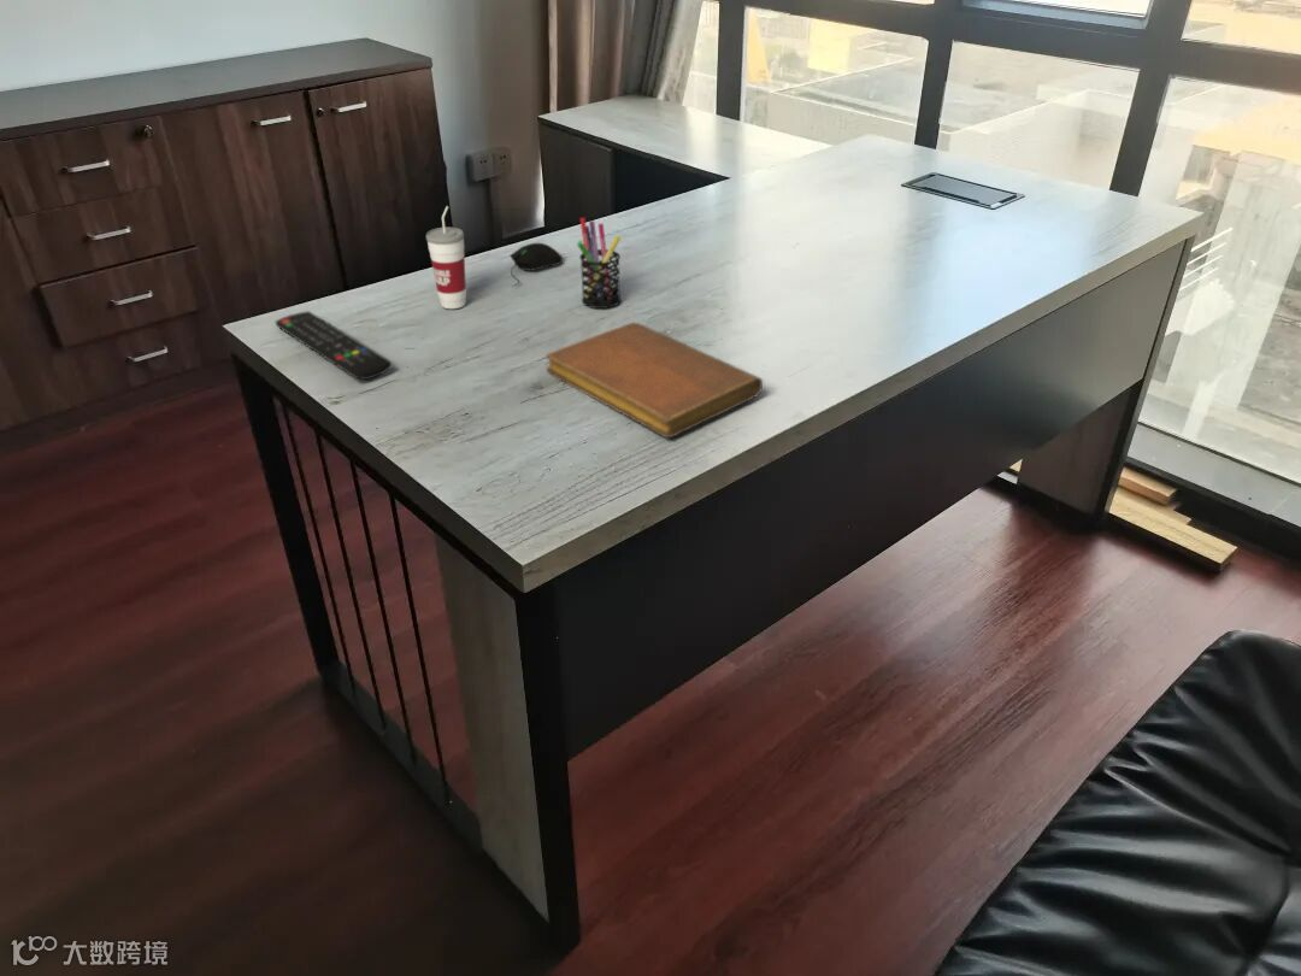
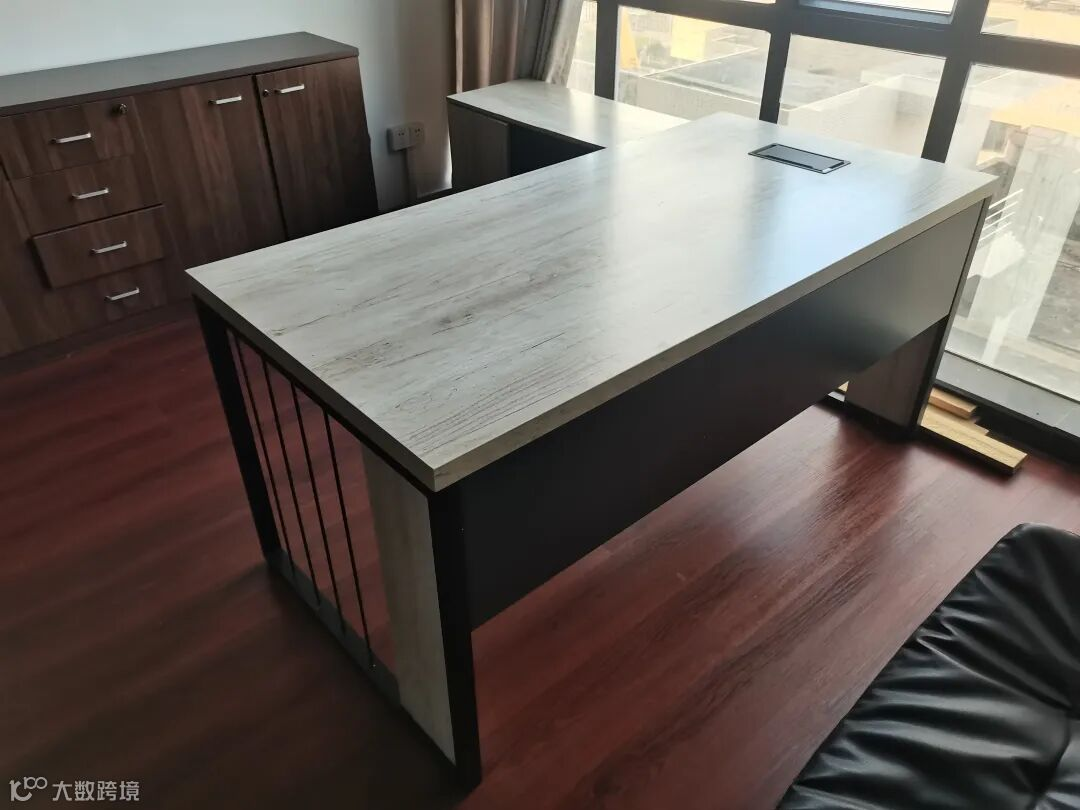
- computer mouse [508,242,564,288]
- remote control [275,310,393,381]
- notebook [544,322,764,440]
- cup [425,205,467,310]
- pen holder [576,217,623,310]
